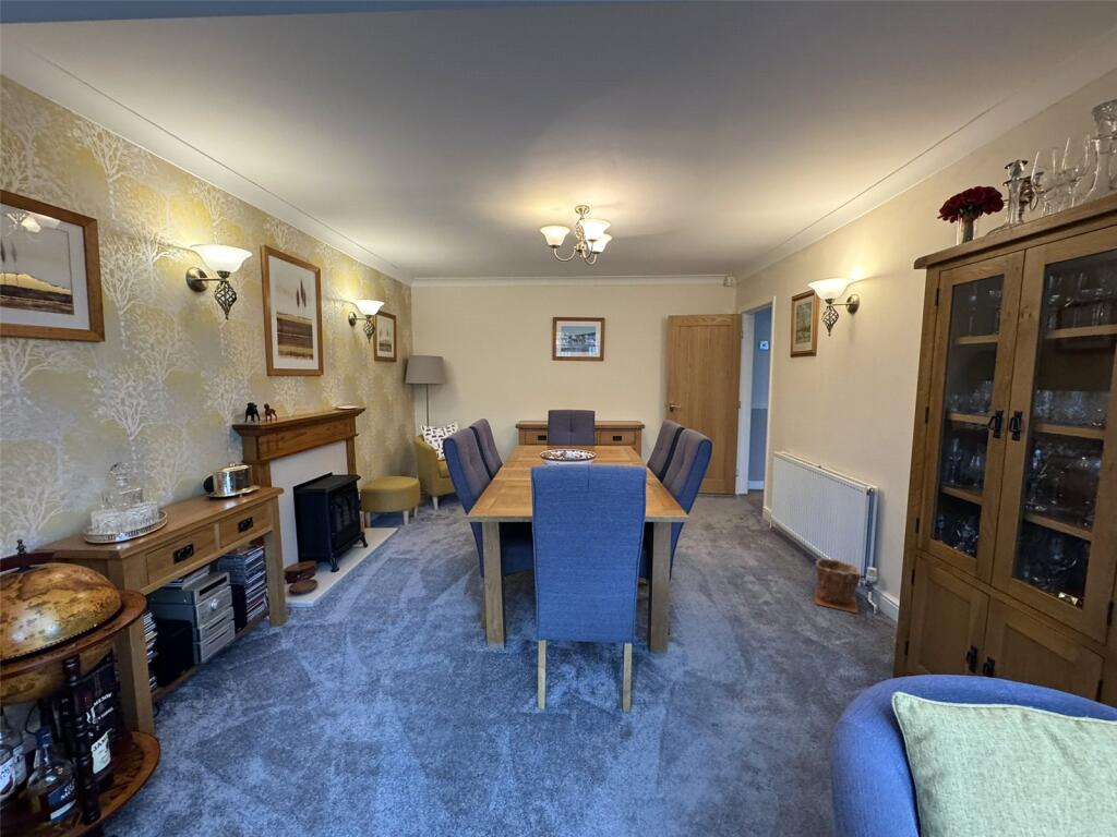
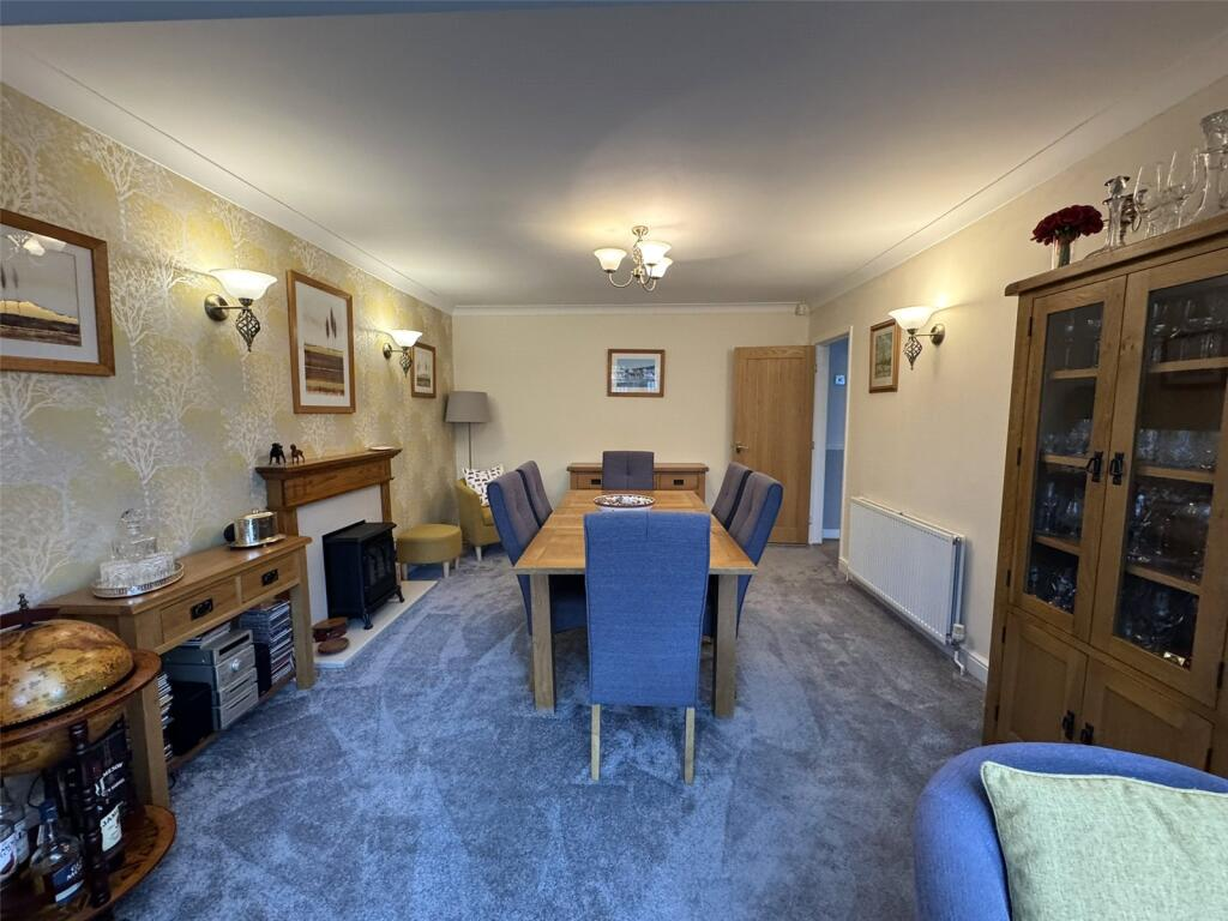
- plant pot [814,557,863,614]
